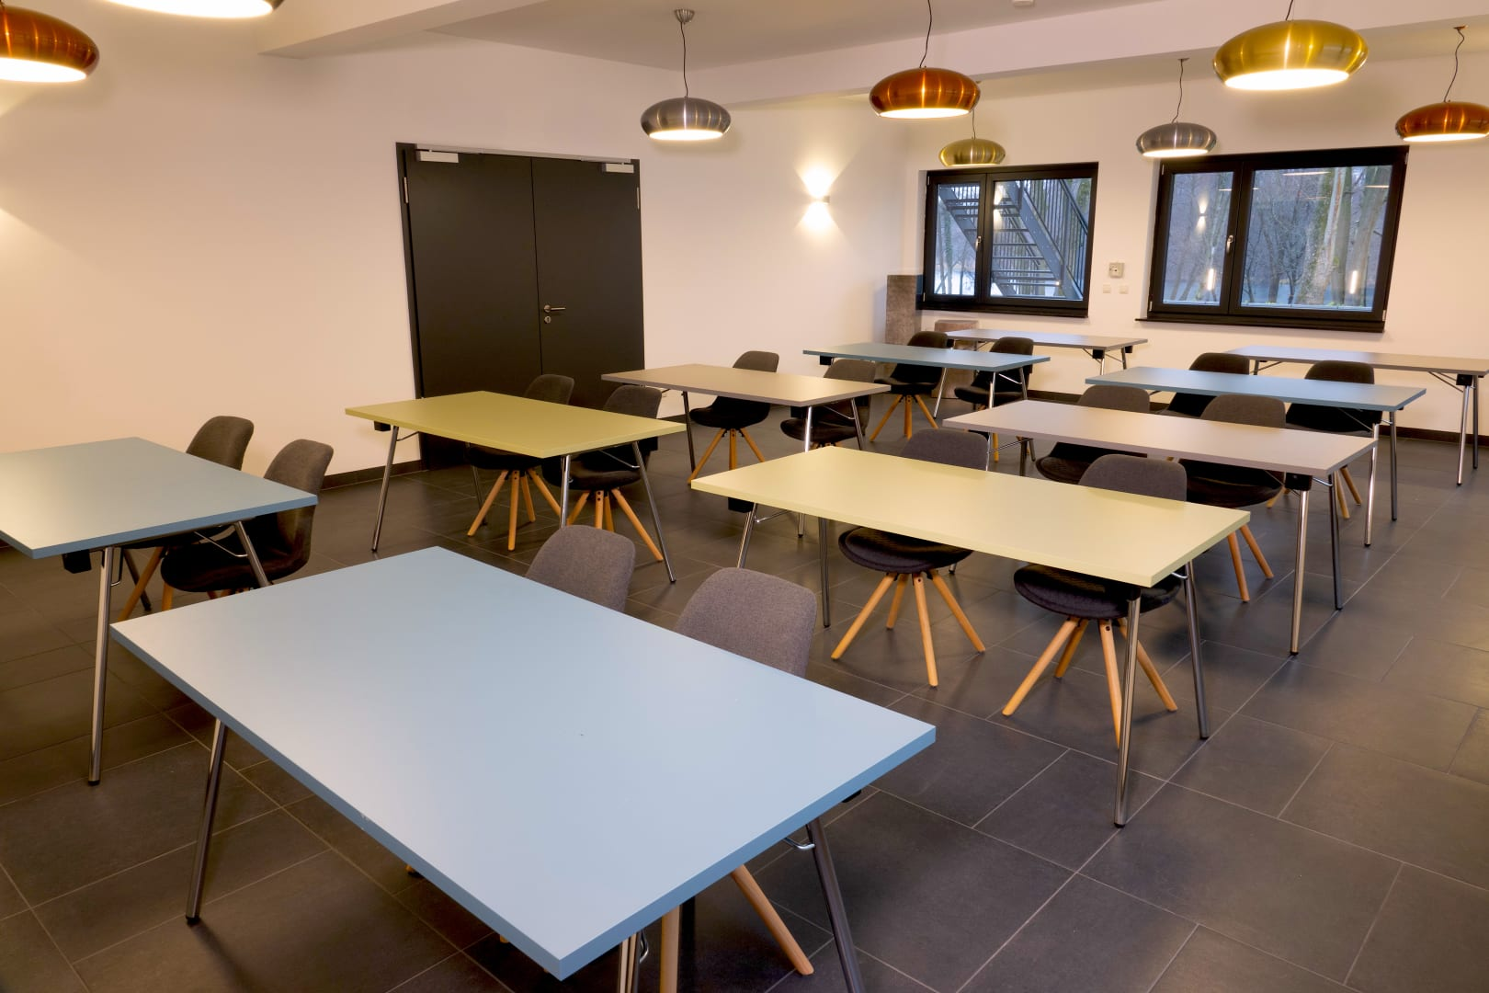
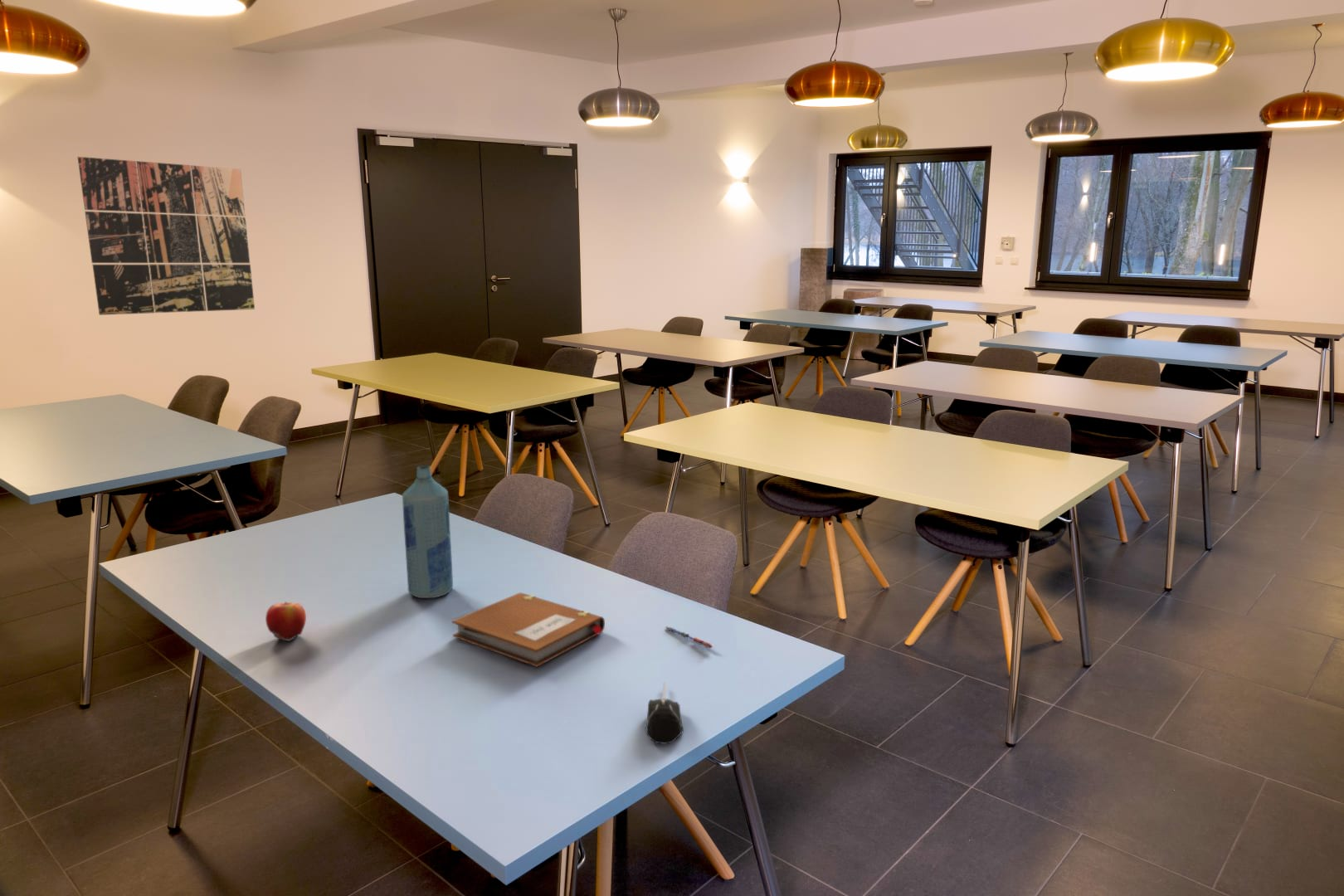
+ bottle [402,465,454,599]
+ apple [265,601,307,643]
+ computer mouse [645,681,684,745]
+ notebook [451,592,606,668]
+ pen [664,626,713,649]
+ wall art [77,156,256,316]
